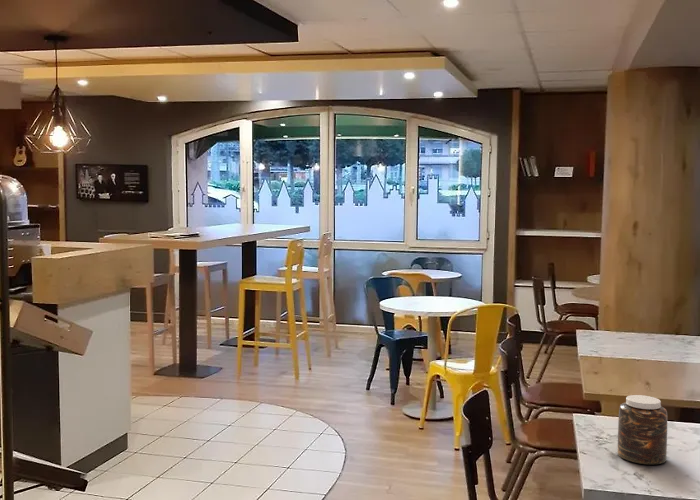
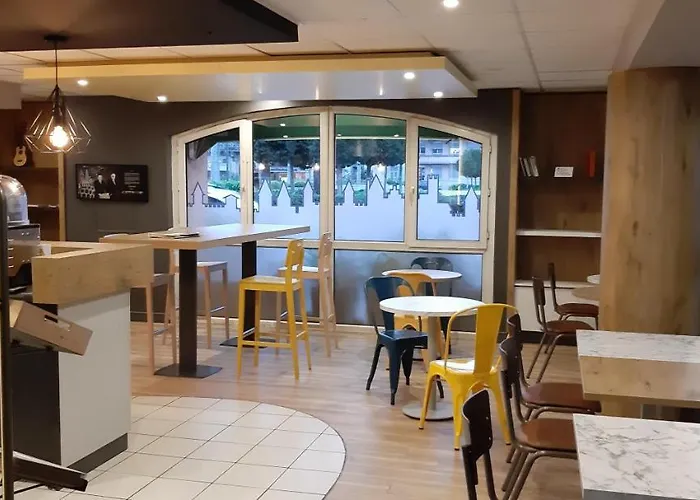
- jar [617,394,668,466]
